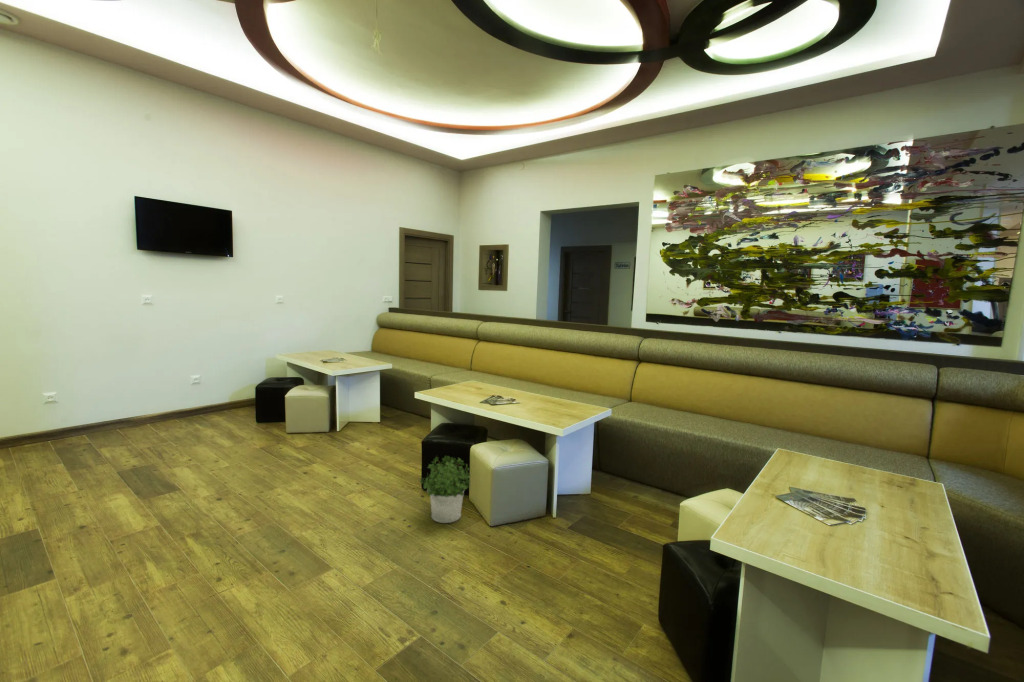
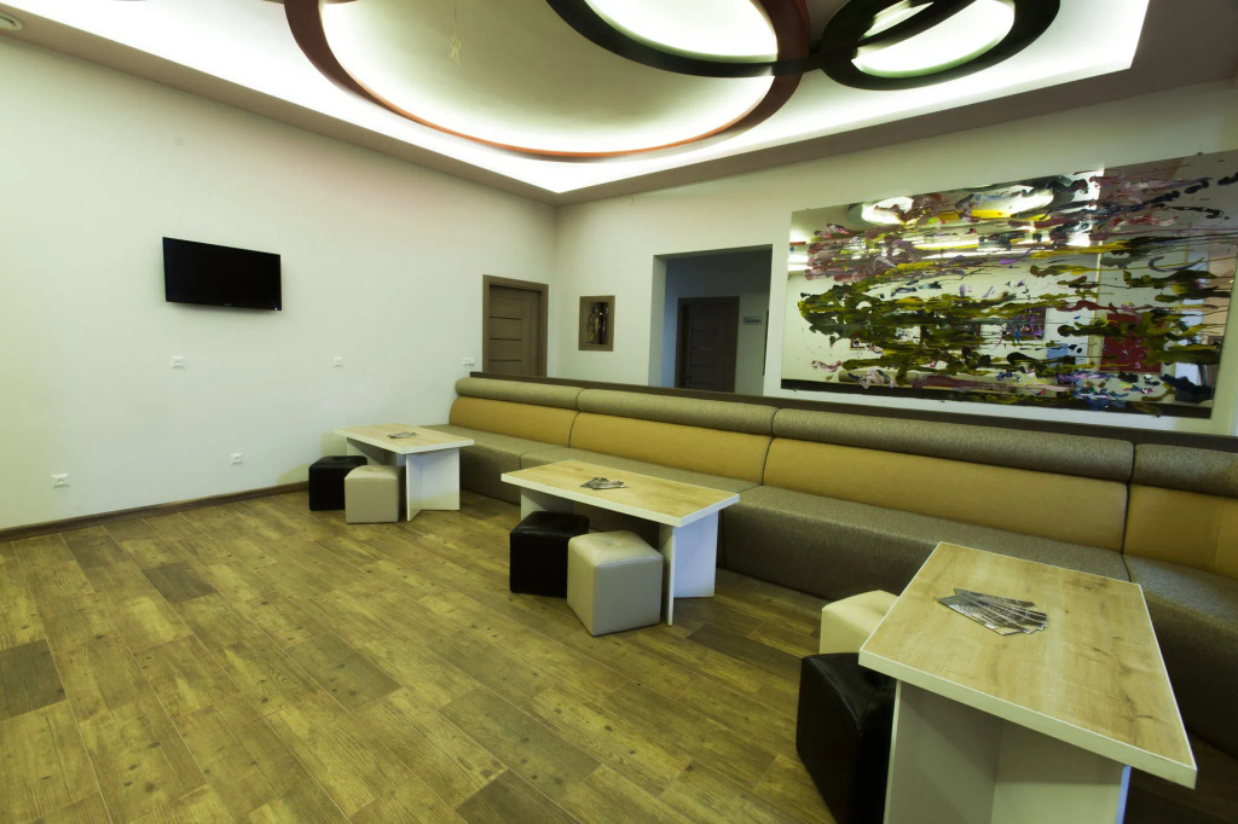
- potted plant [419,455,471,524]
